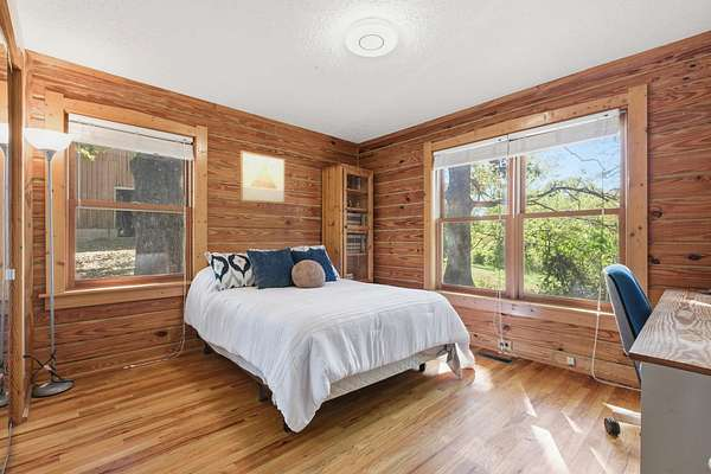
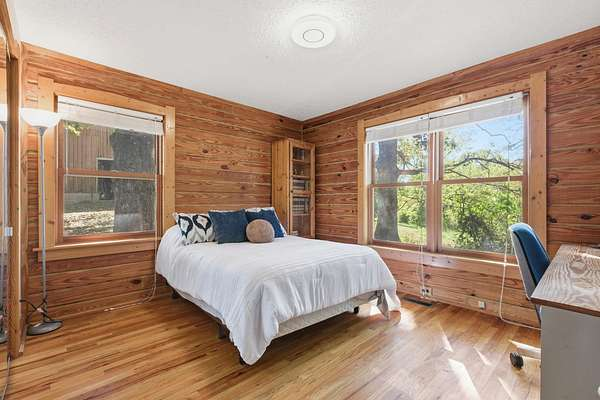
- wall art [238,149,287,205]
